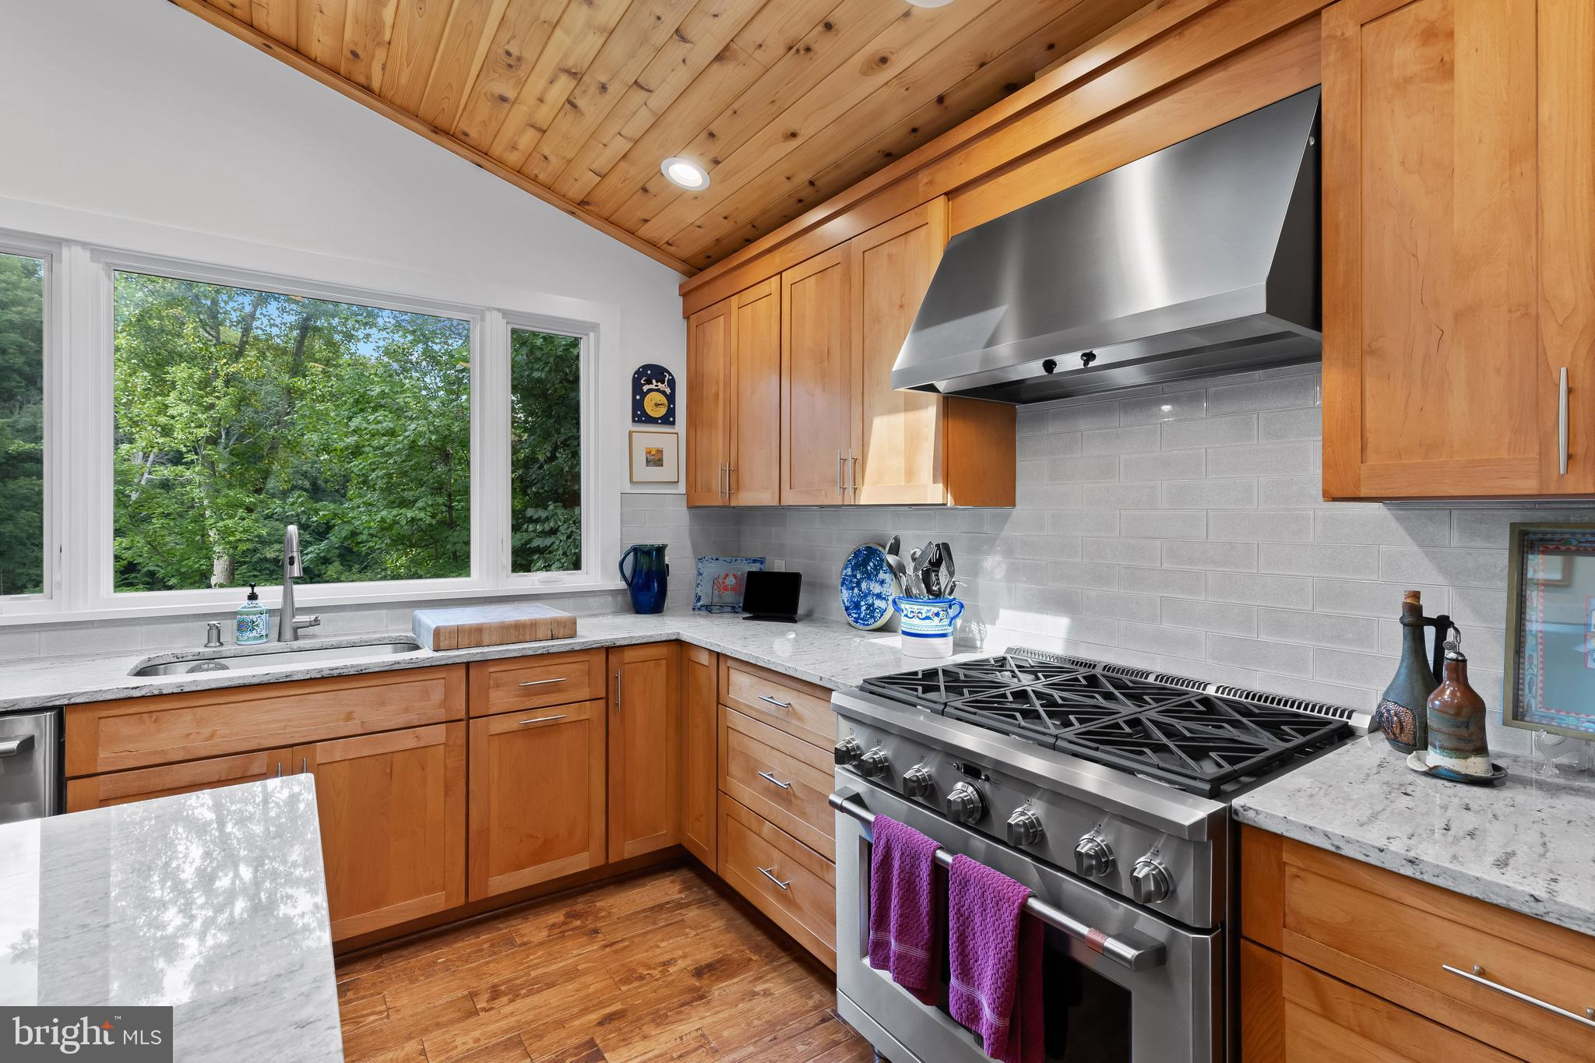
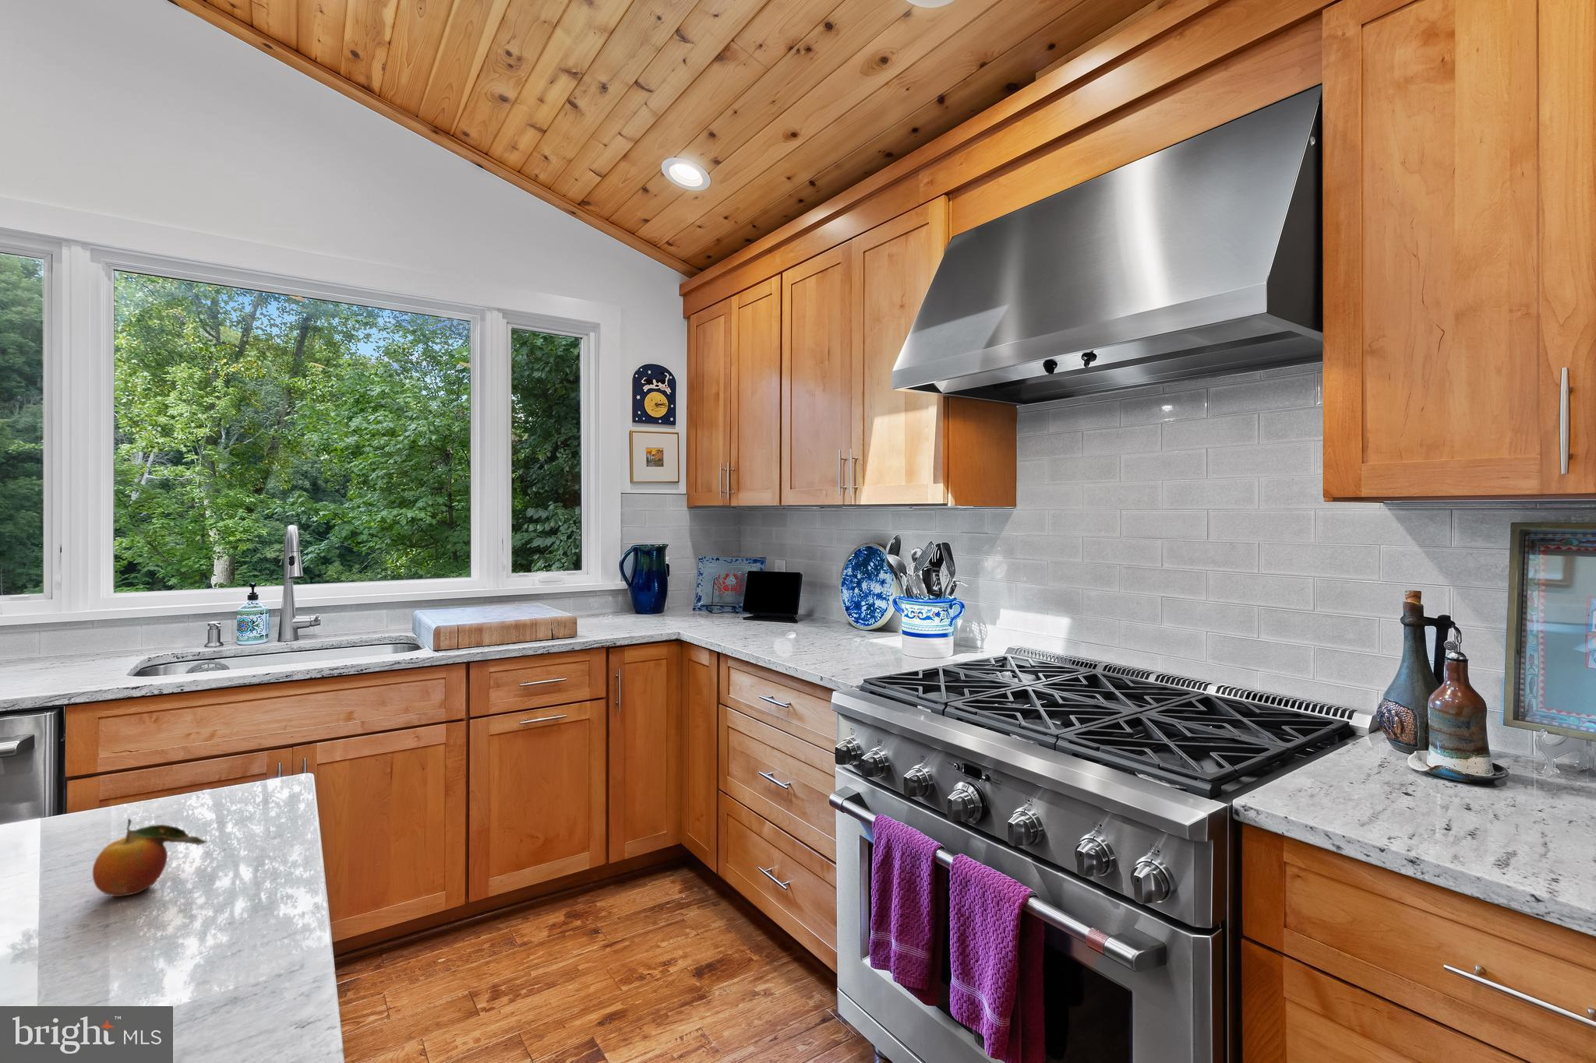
+ fruit [91,817,208,897]
